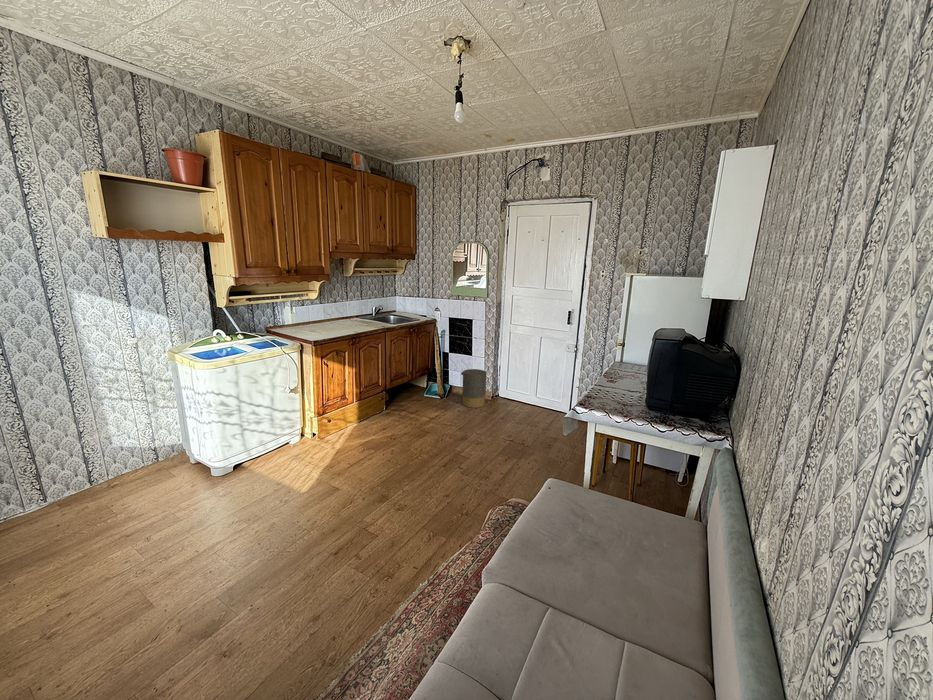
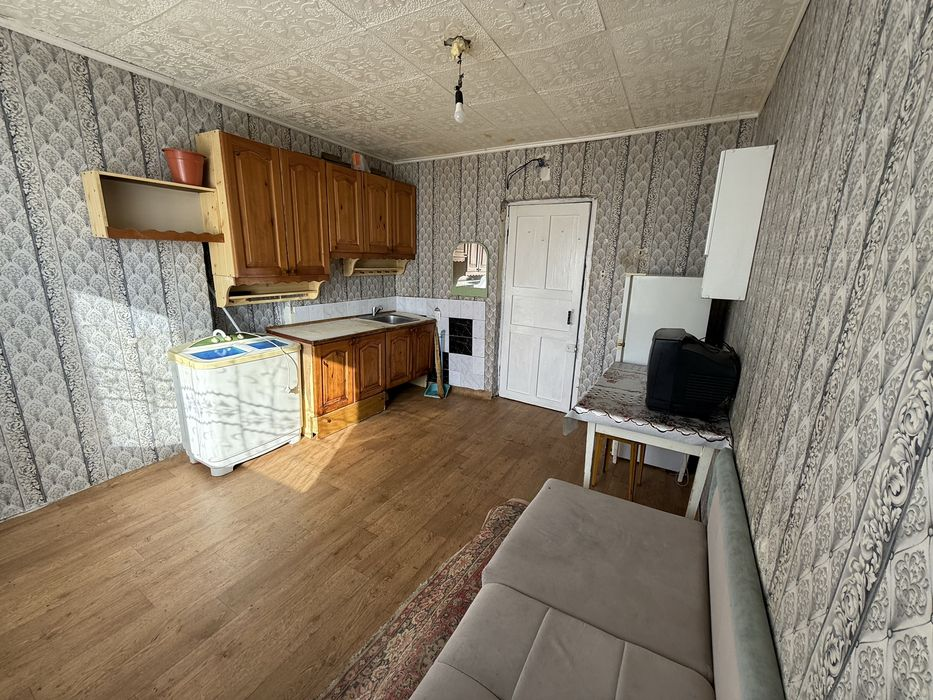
- trash can [460,368,487,409]
